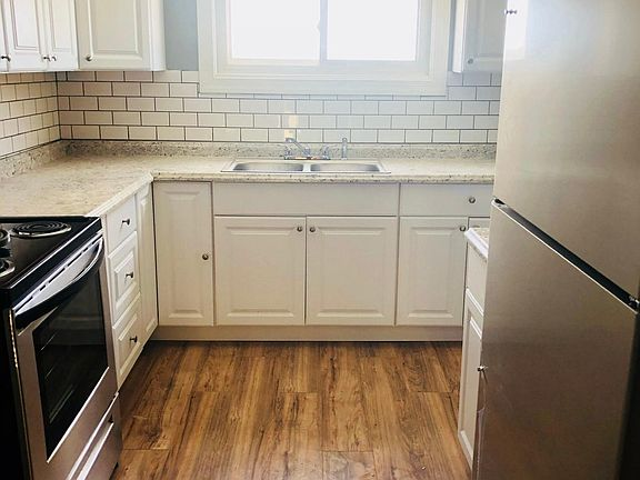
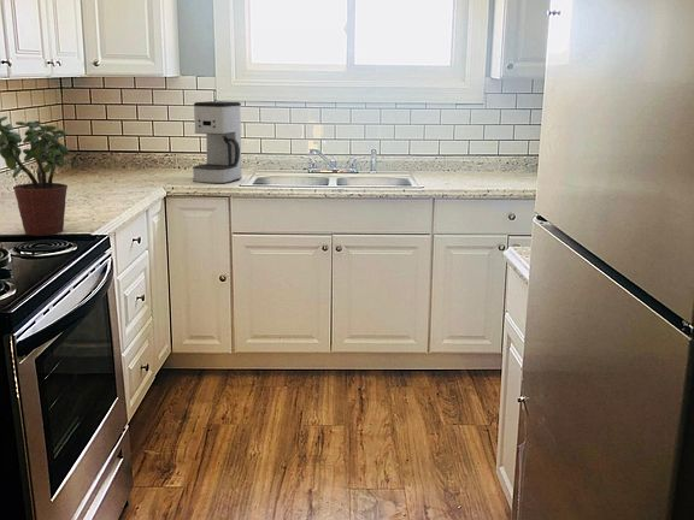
+ coffee maker [192,100,243,185]
+ potted plant [0,116,70,237]
